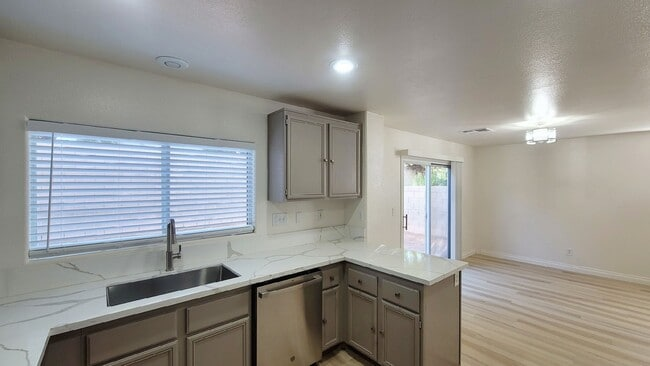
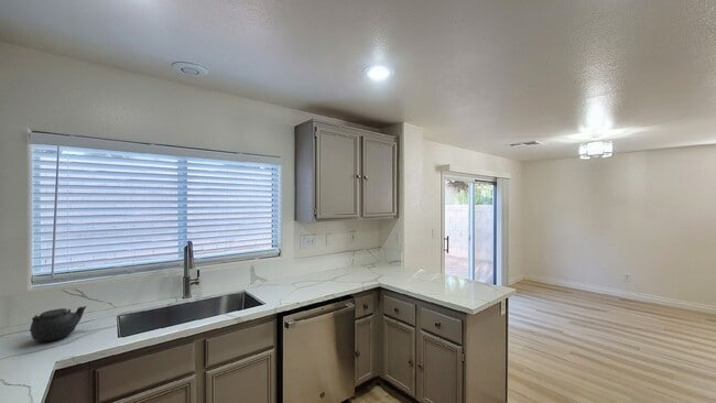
+ teapot [29,305,88,342]
